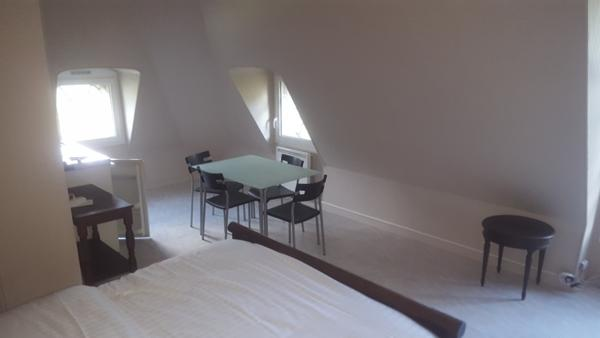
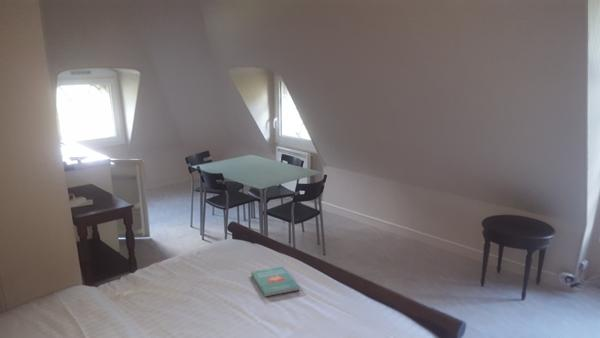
+ book [250,266,301,297]
